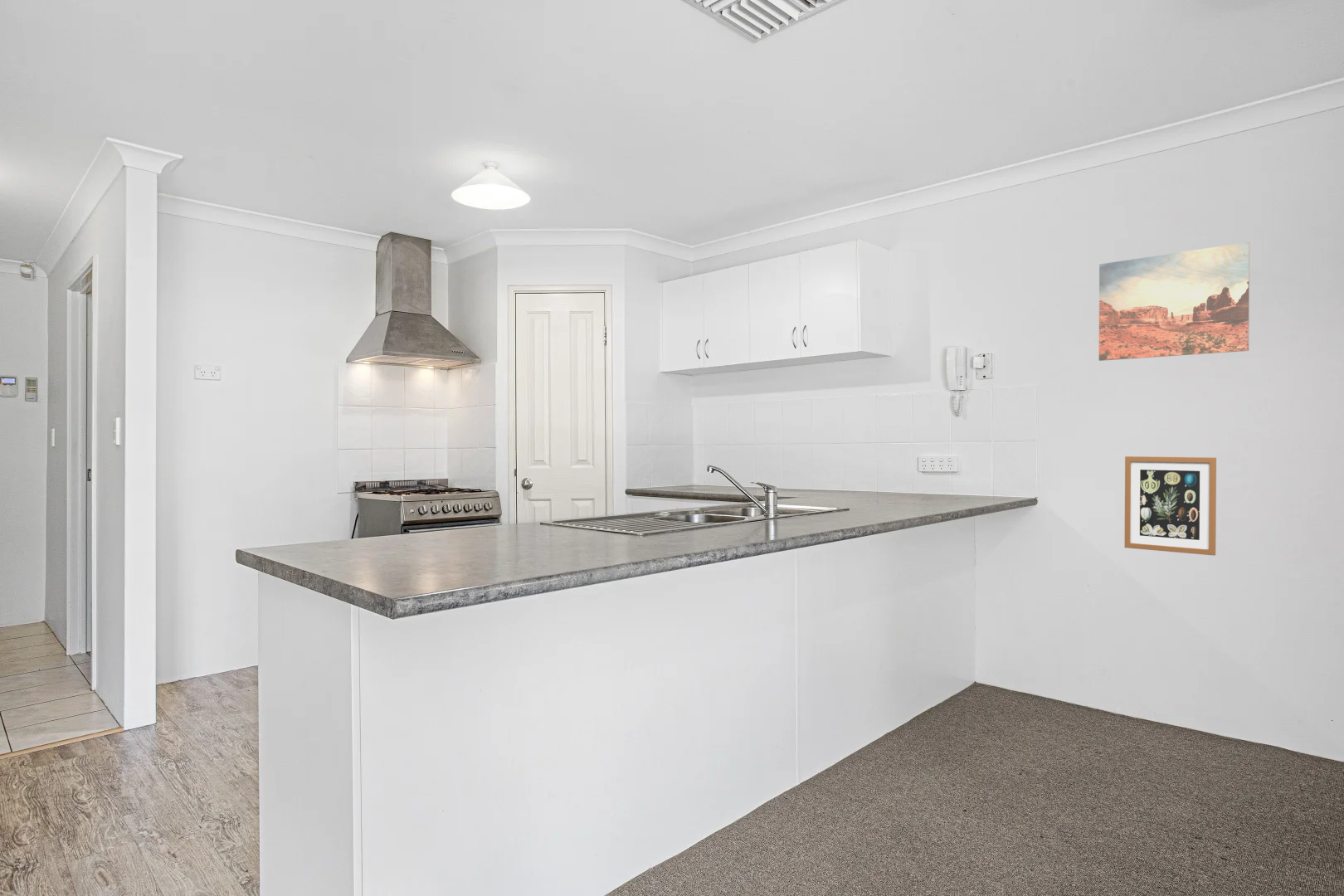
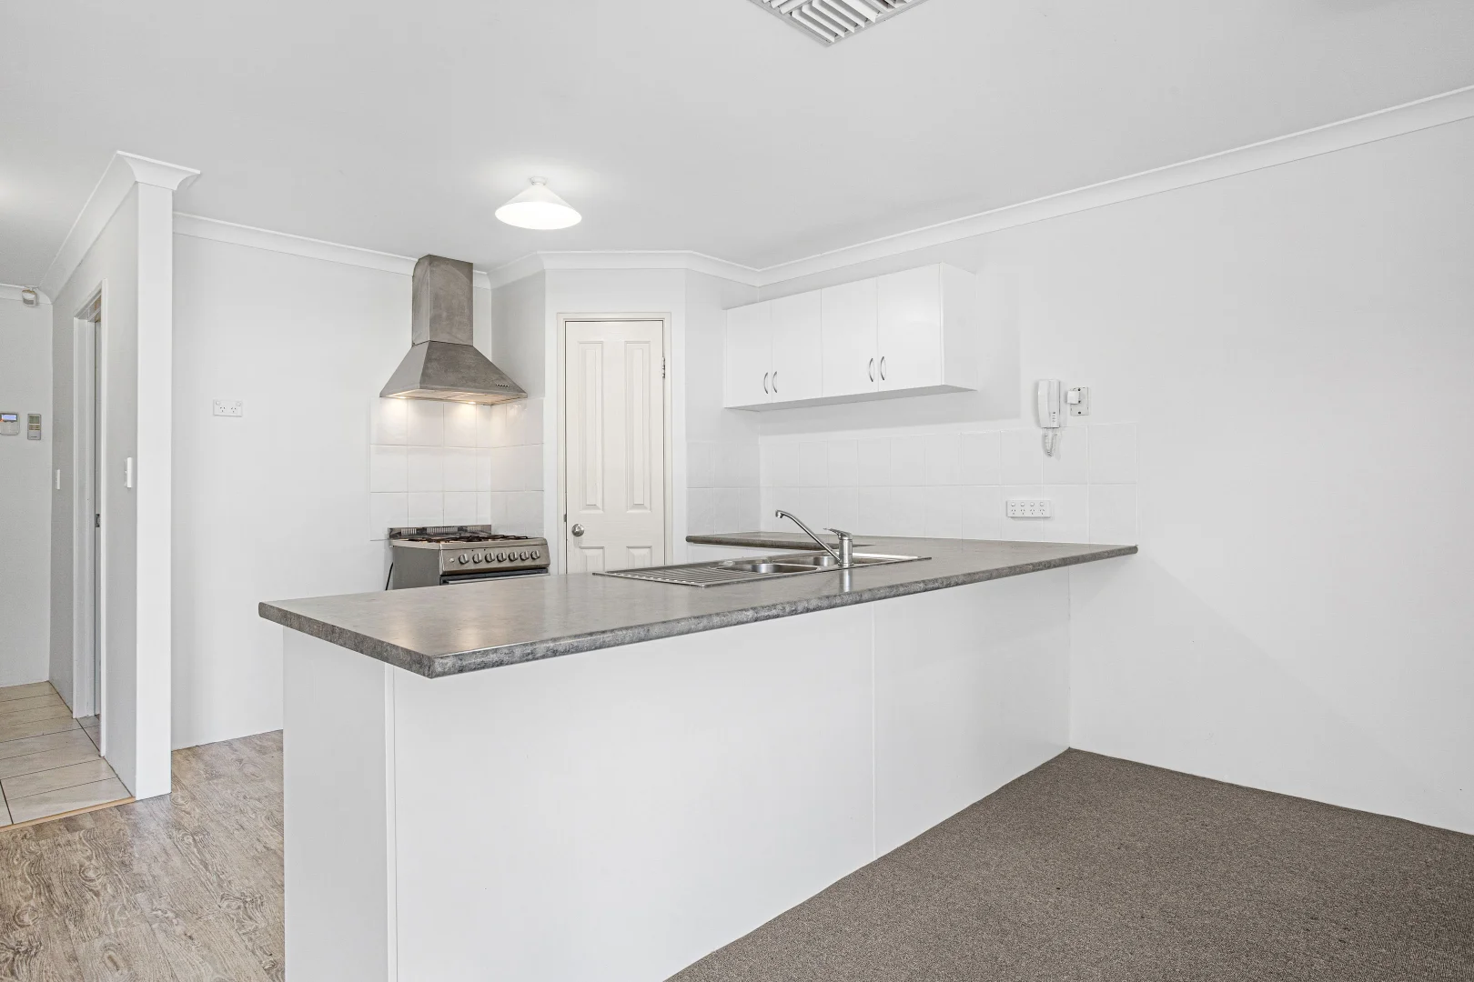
- wall art [1098,241,1250,362]
- wall art [1124,455,1217,556]
